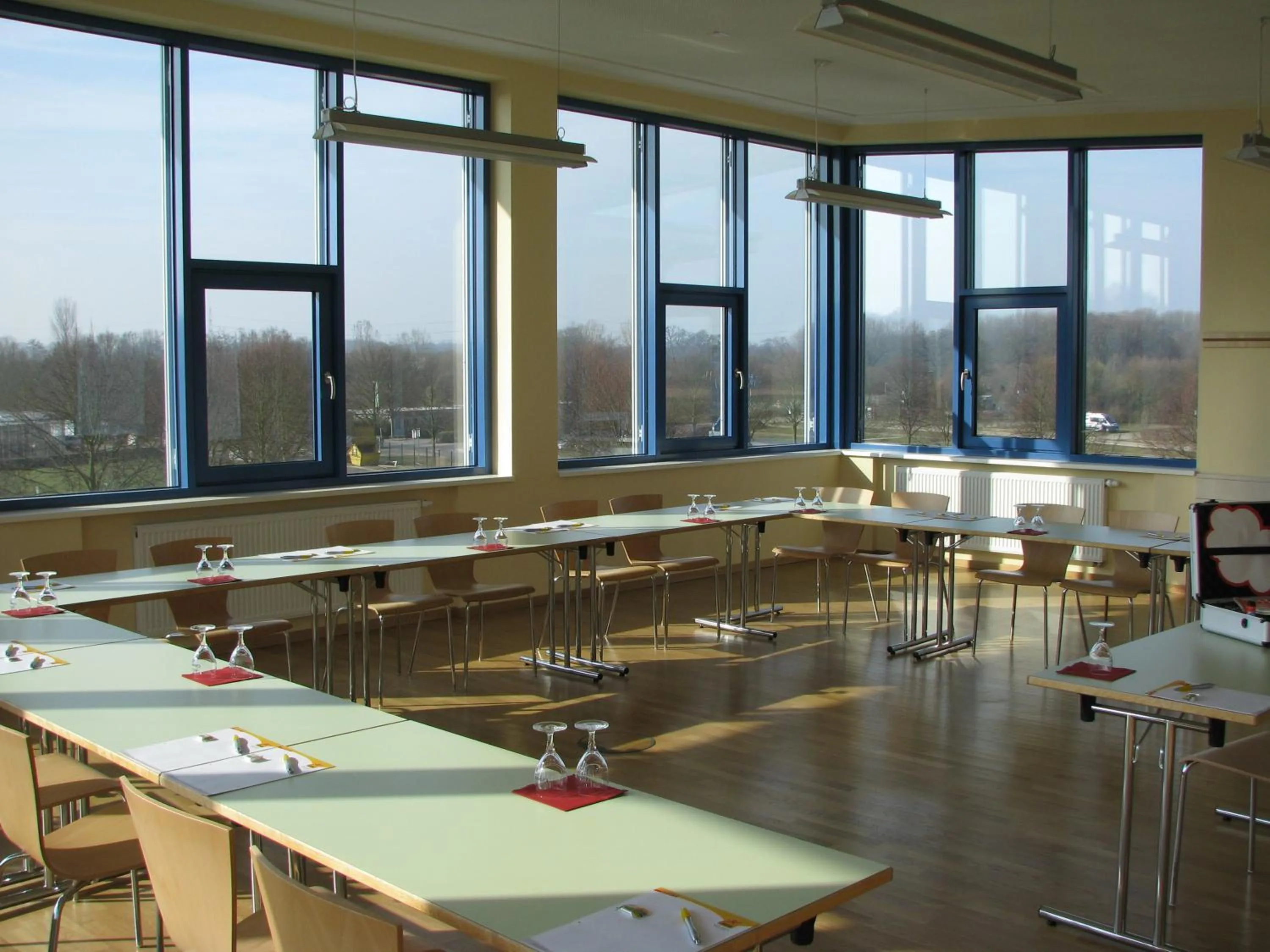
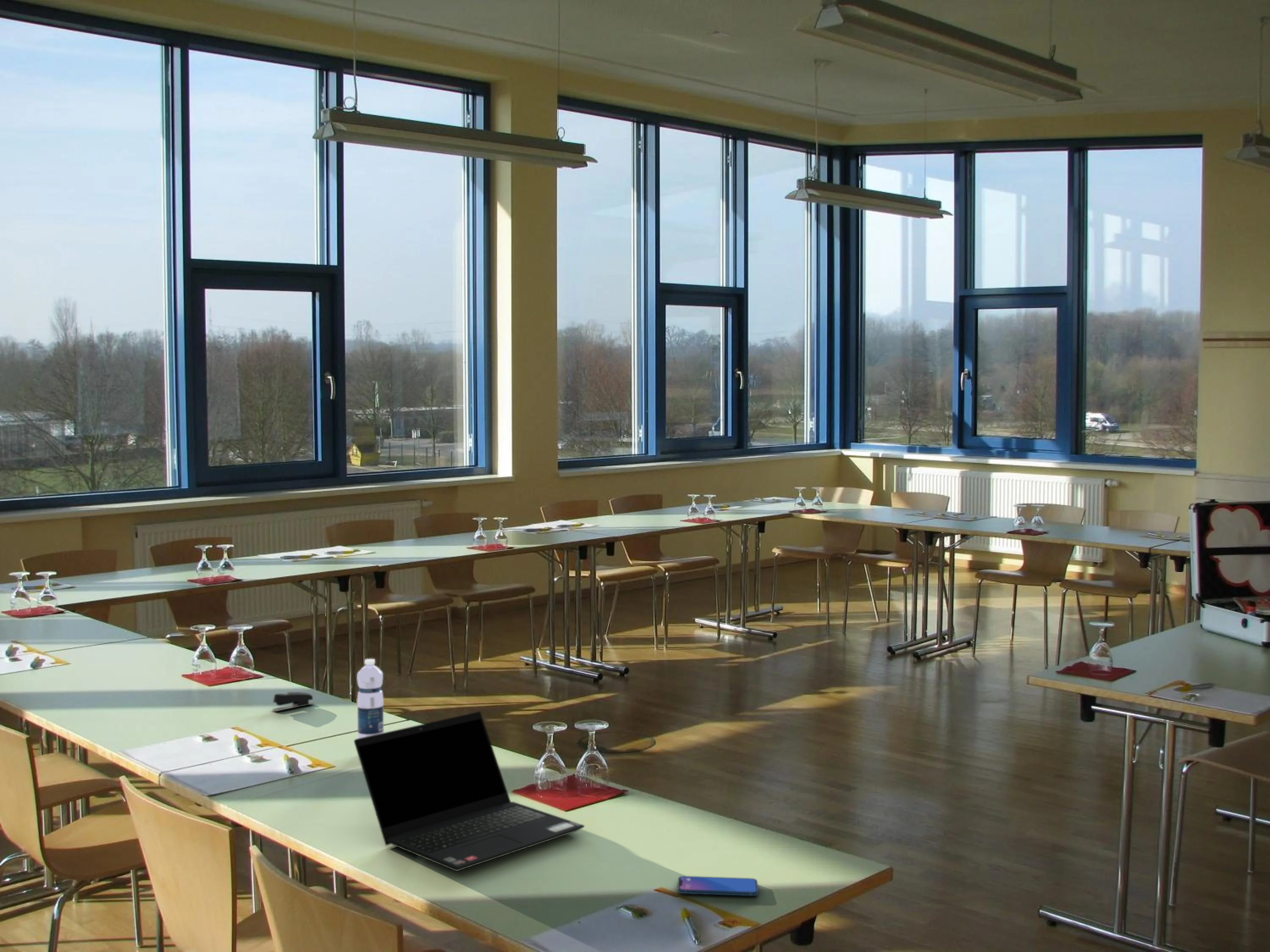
+ stapler [272,691,315,712]
+ water bottle [356,658,384,739]
+ smartphone [677,875,759,896]
+ laptop computer [353,711,585,872]
